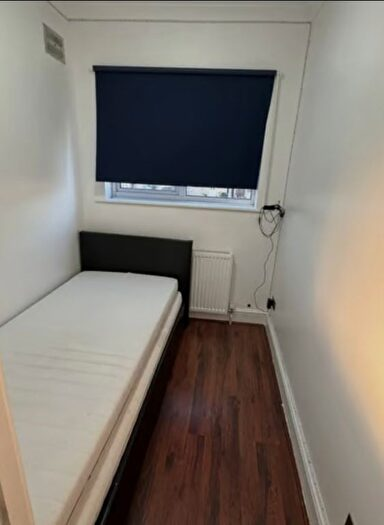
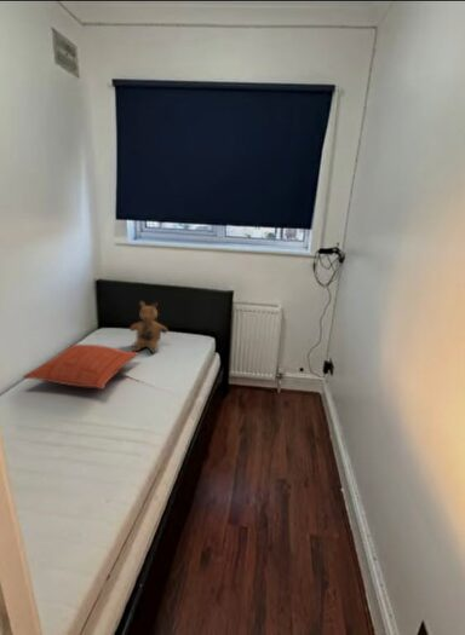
+ pillow [22,344,140,391]
+ teddy bear [128,300,168,354]
